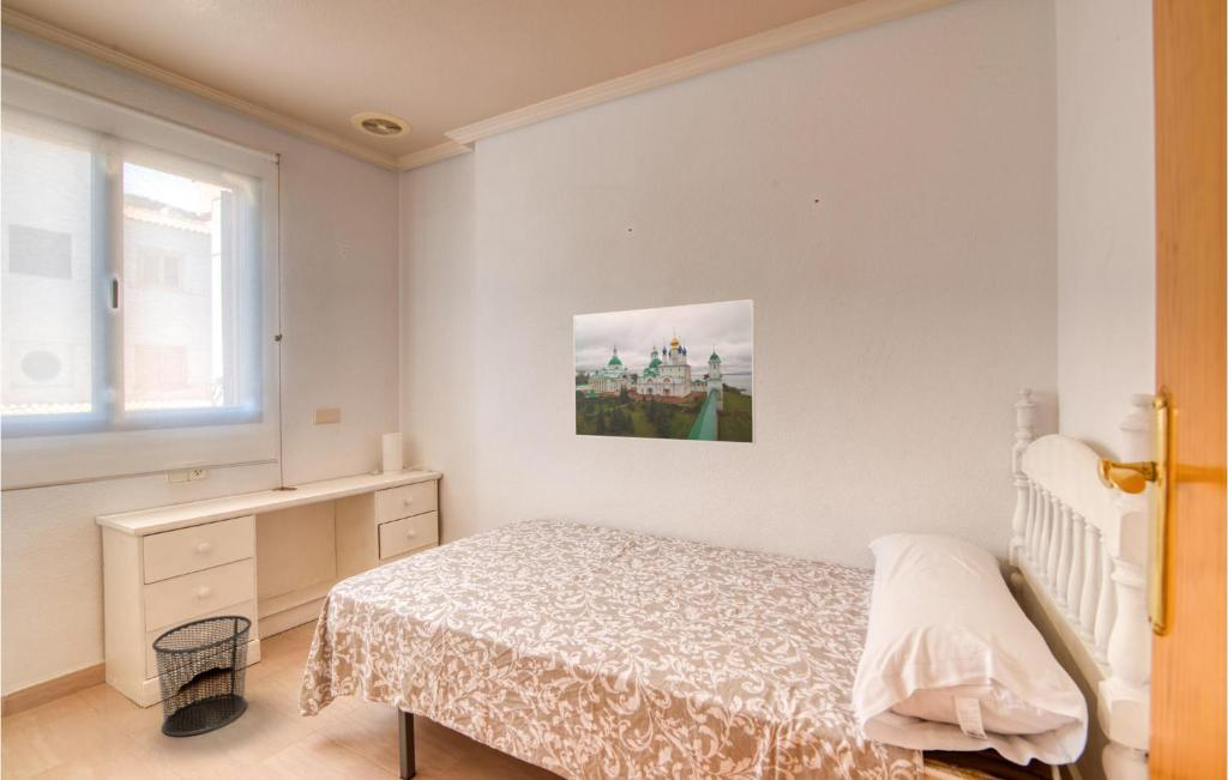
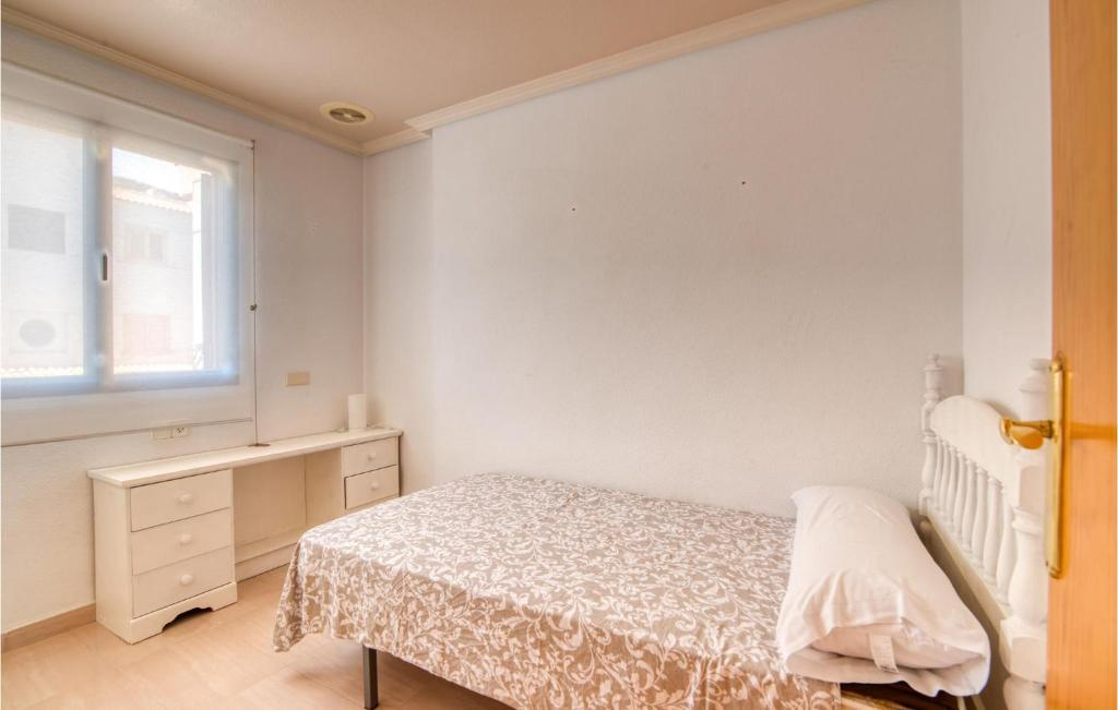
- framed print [572,298,757,446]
- waste bin [151,615,253,738]
